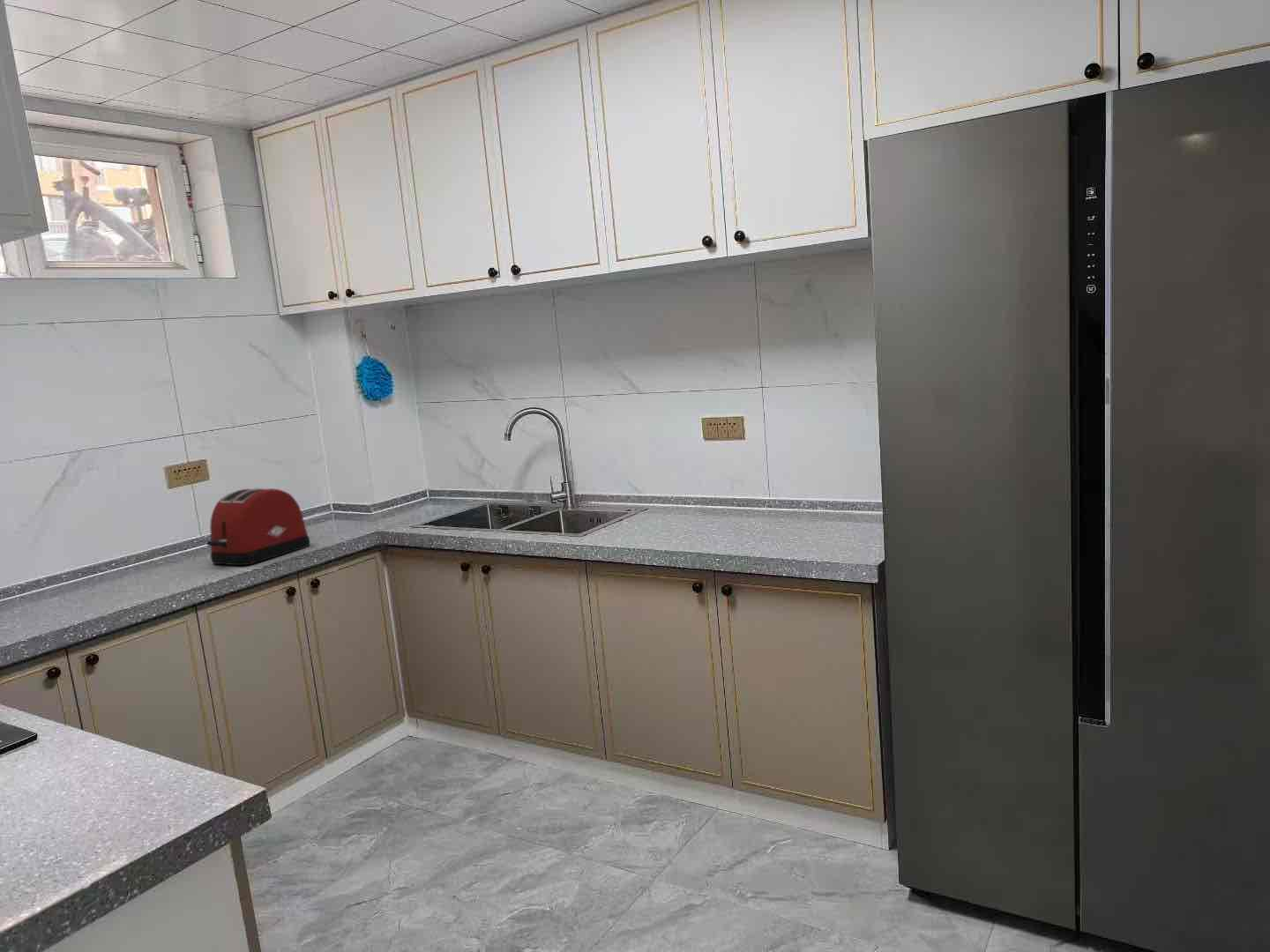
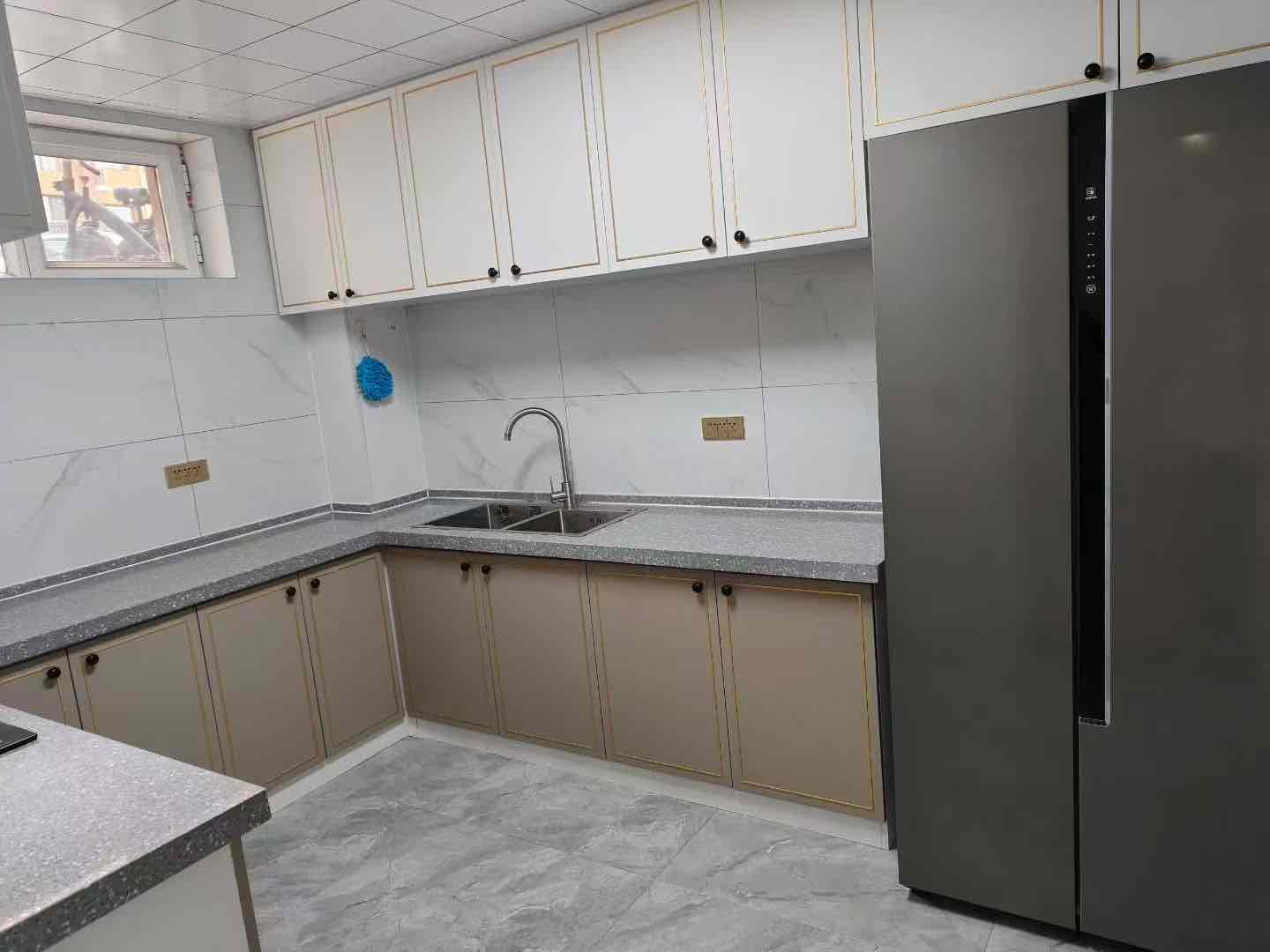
- toaster [205,487,310,566]
